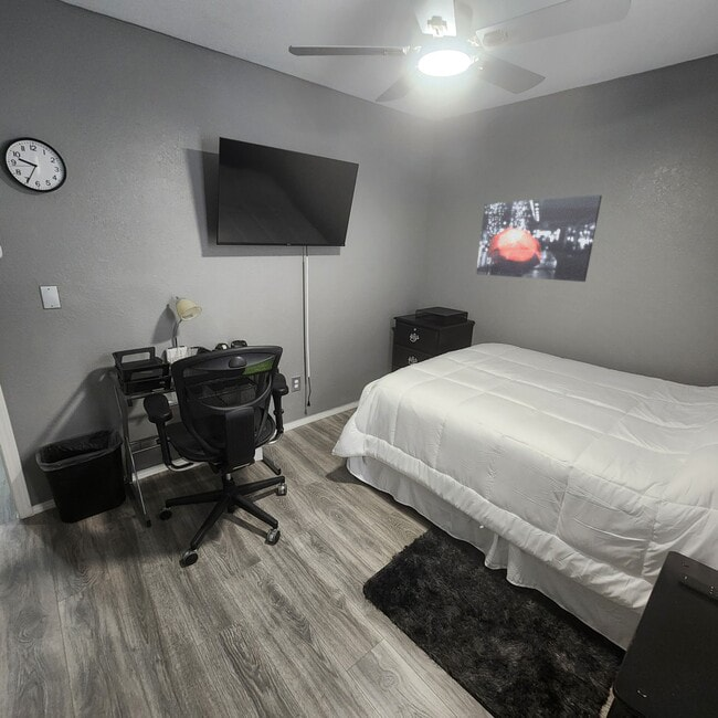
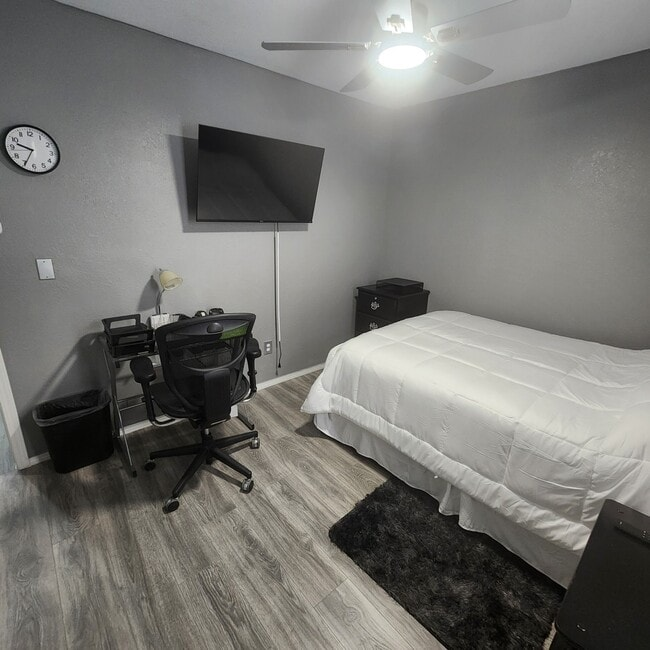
- wall art [475,194,603,283]
